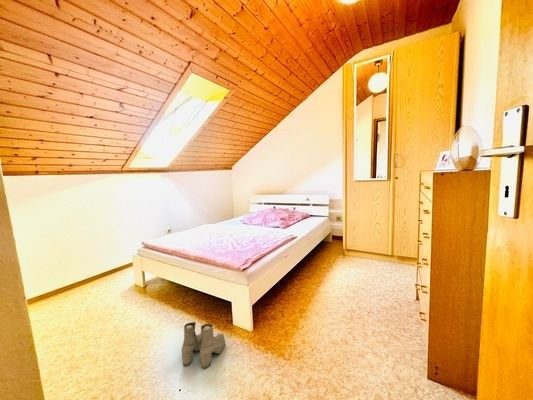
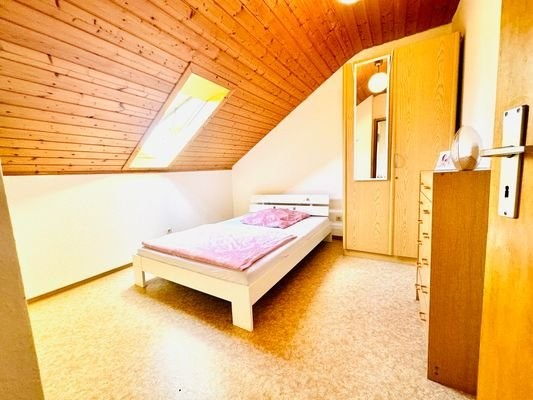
- boots [181,321,226,369]
